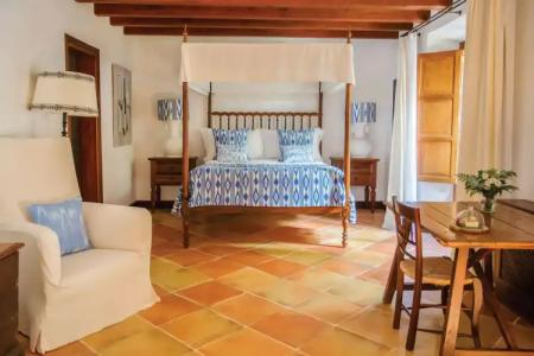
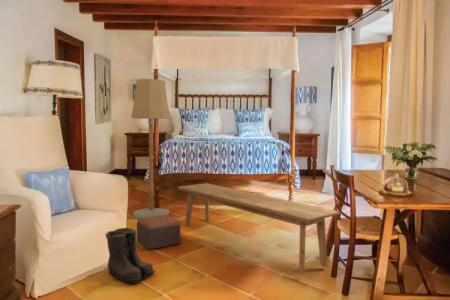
+ floor lamp [130,78,171,220]
+ bench [177,182,340,276]
+ boots [105,227,156,284]
+ footstool [136,215,181,250]
